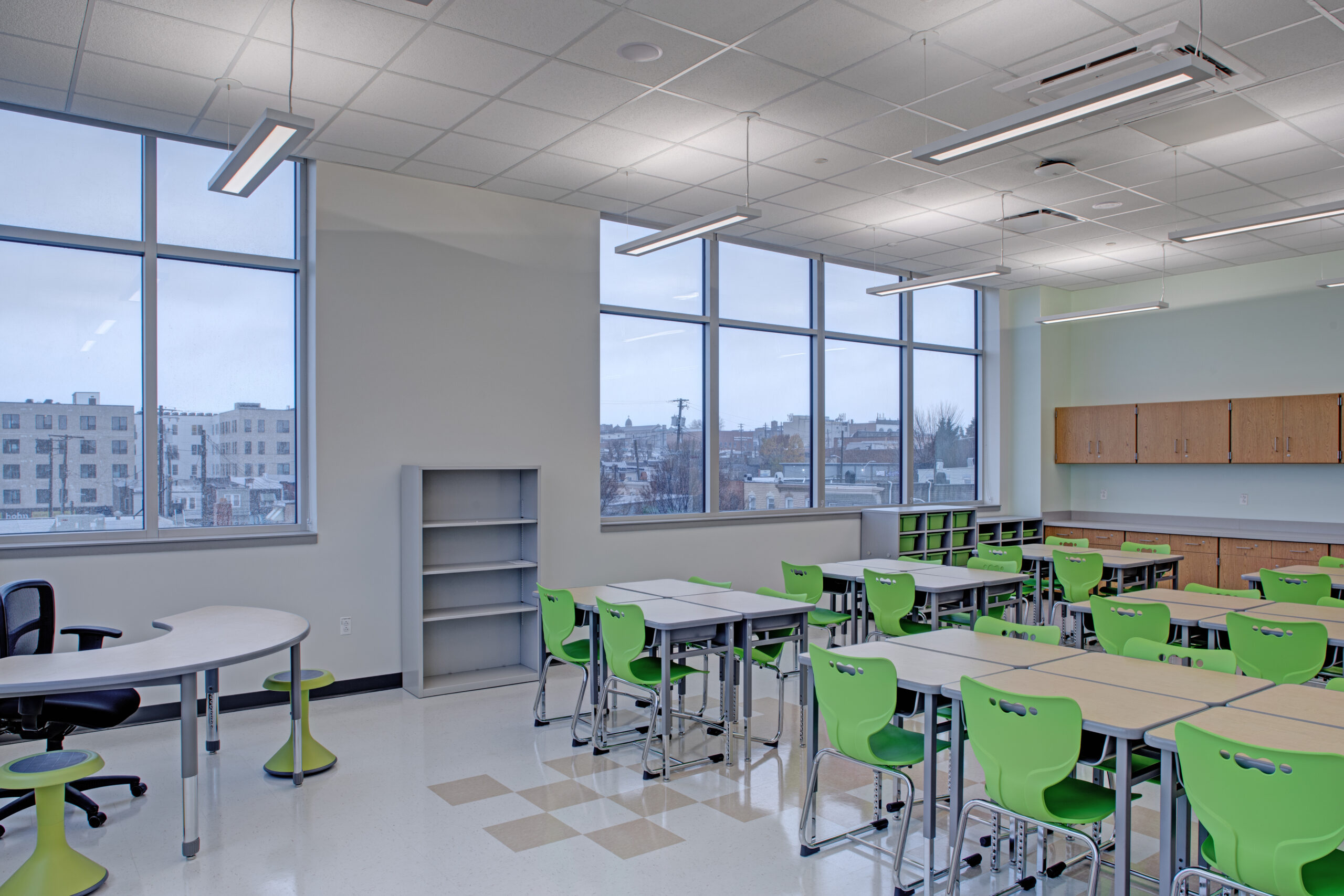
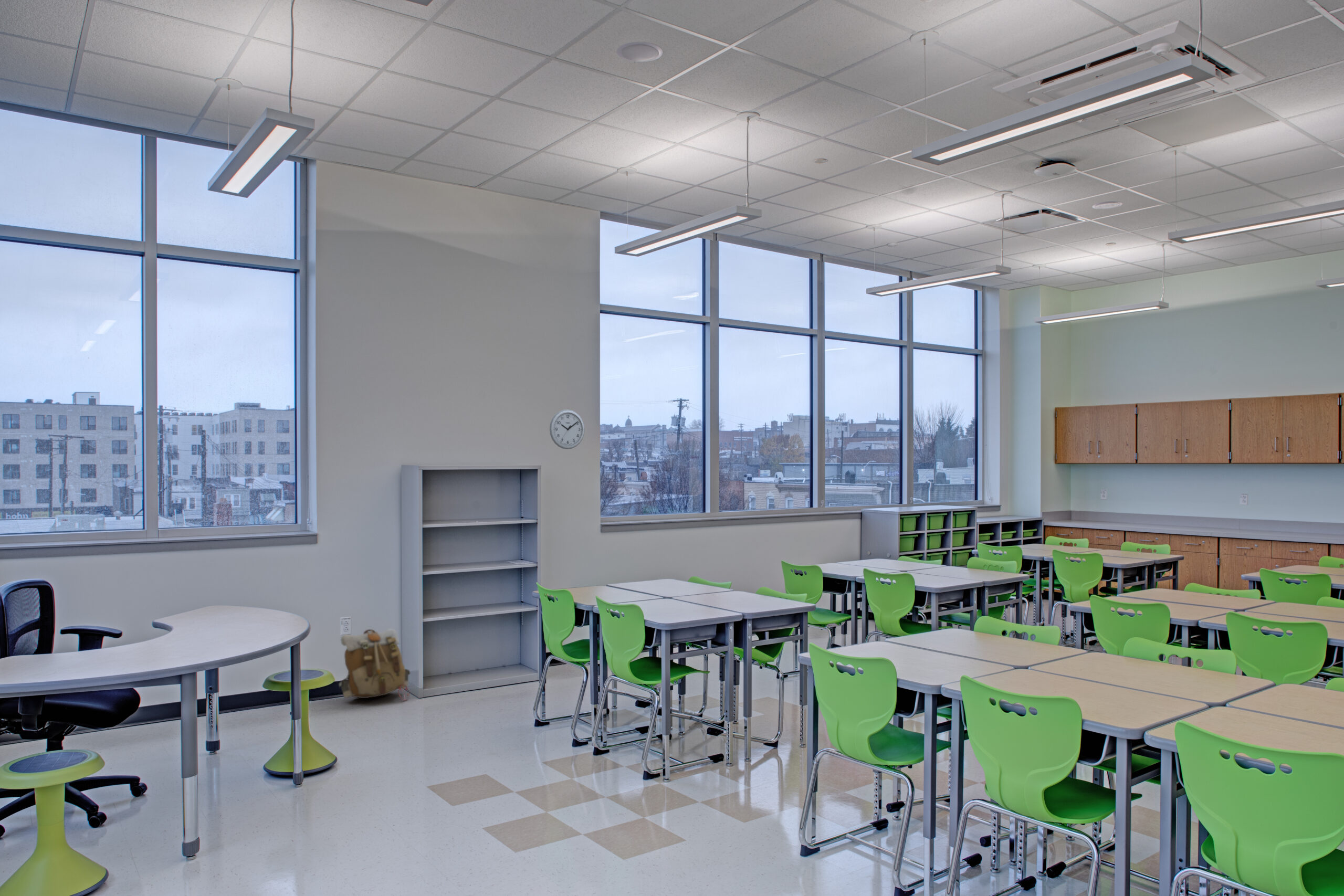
+ backpack [338,628,411,701]
+ wall clock [549,409,585,450]
